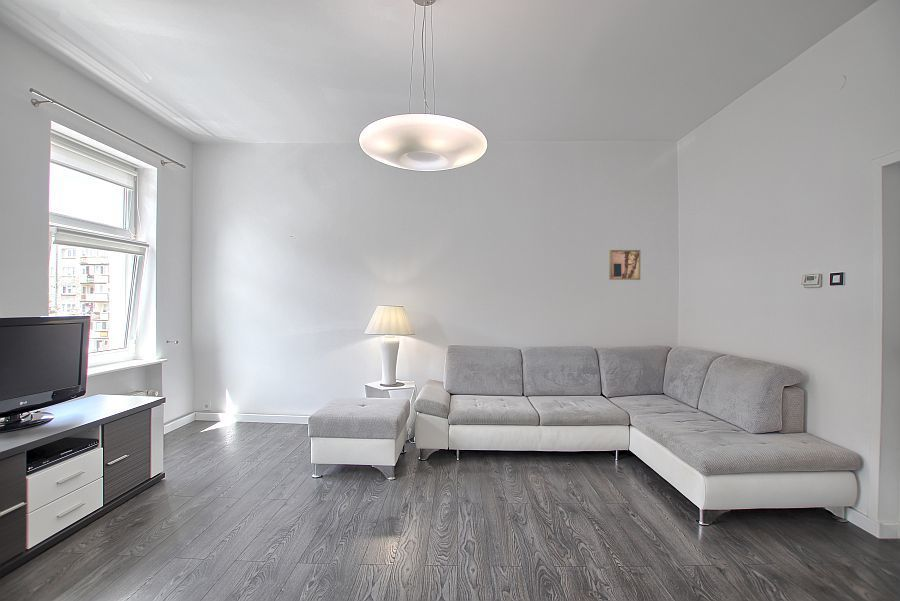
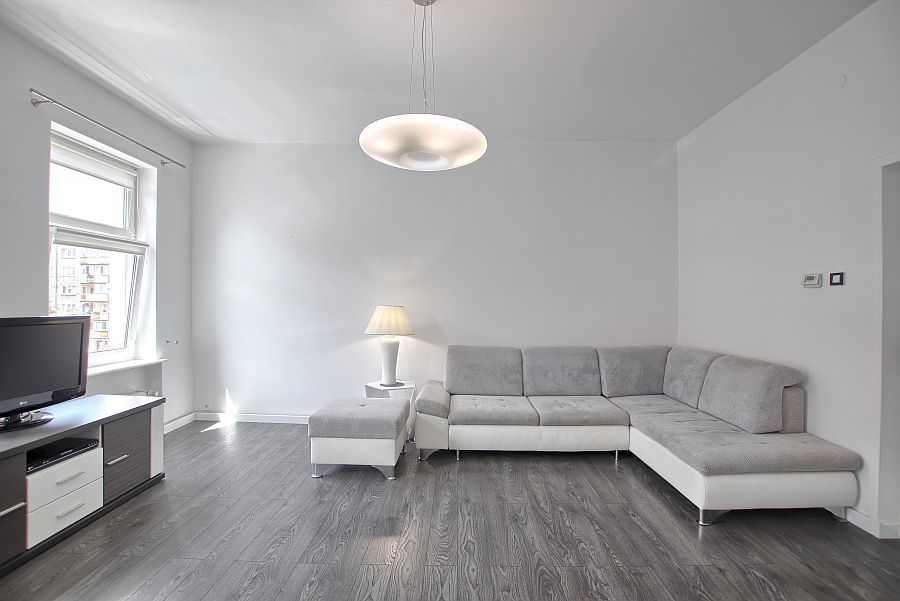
- wall art [608,249,642,281]
